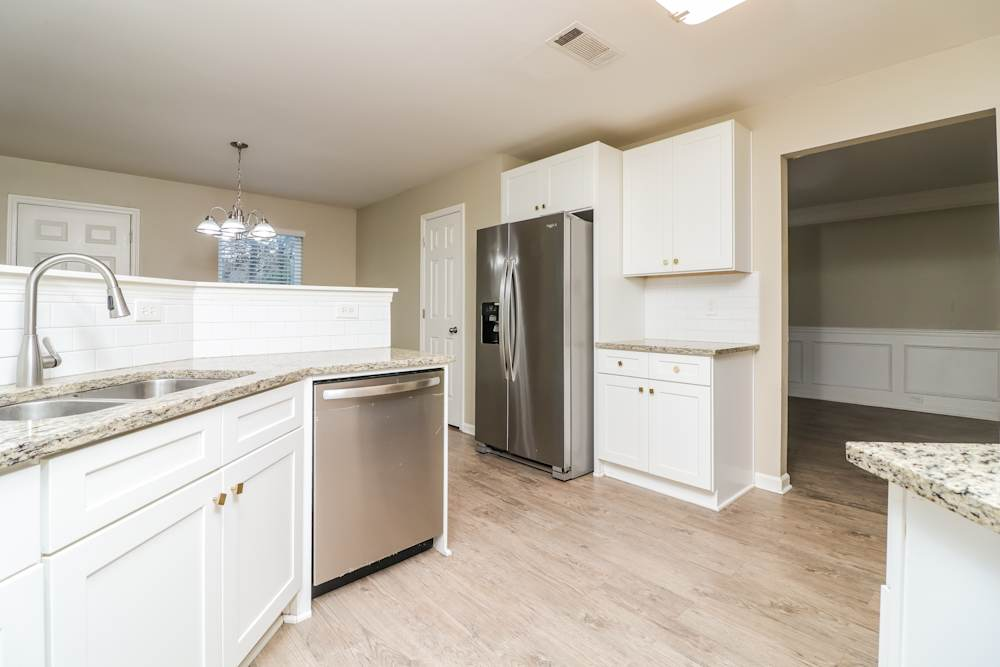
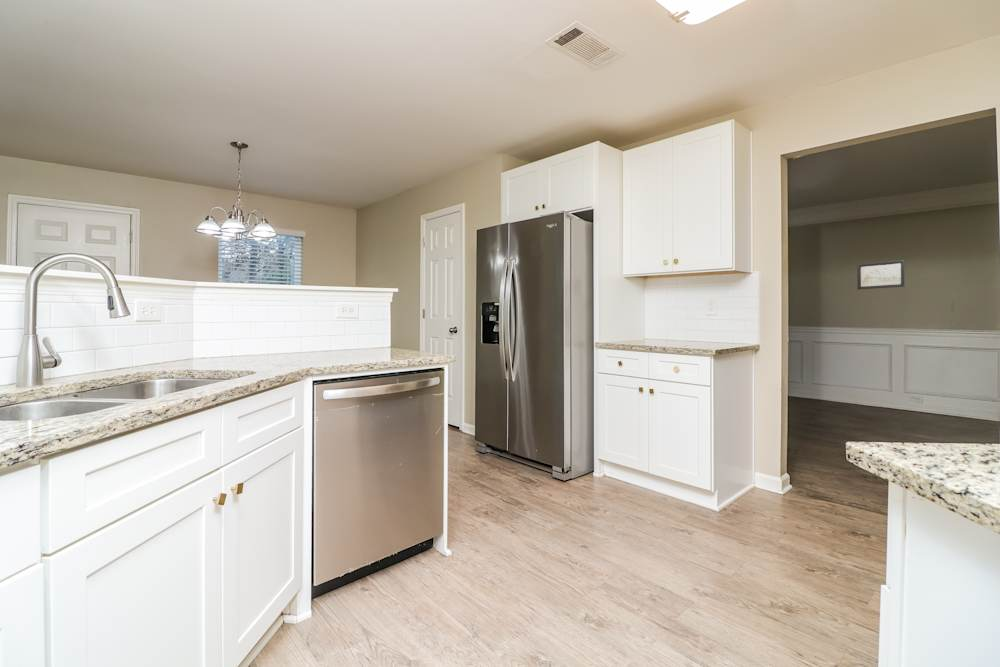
+ wall art [856,259,906,291]
